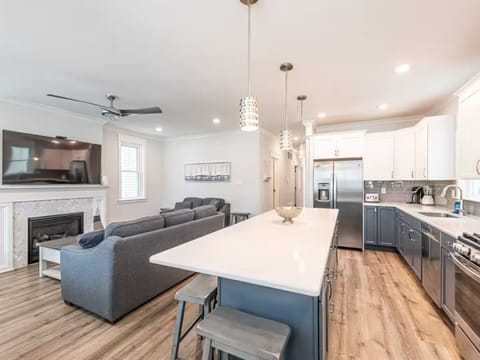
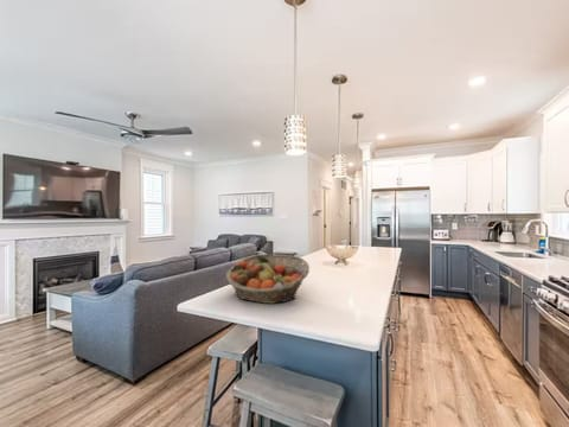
+ fruit basket [225,253,311,305]
